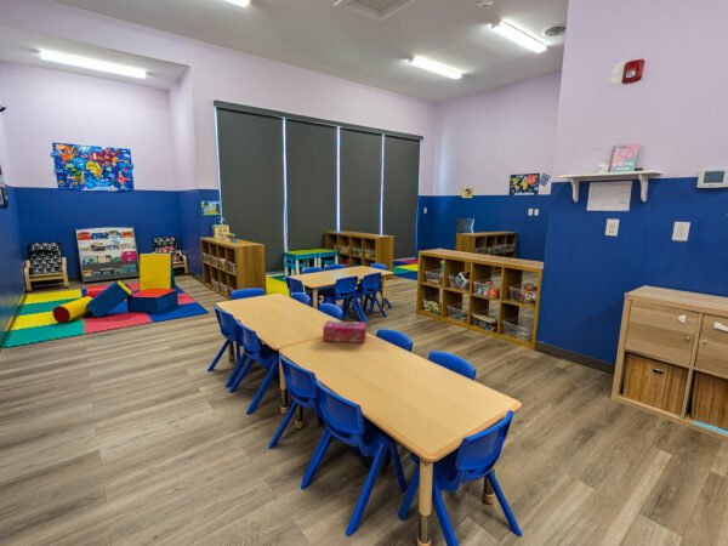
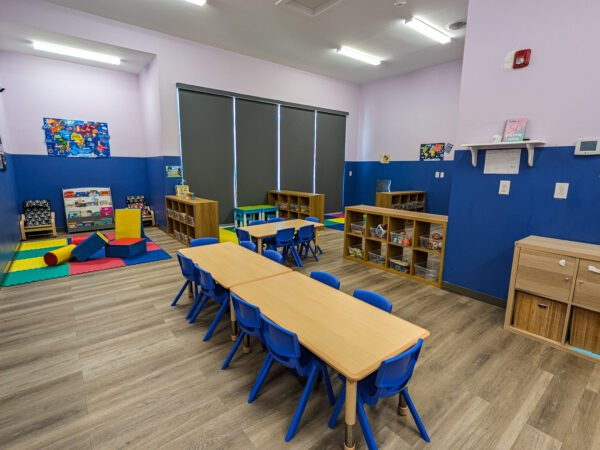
- tissue box [322,319,368,343]
